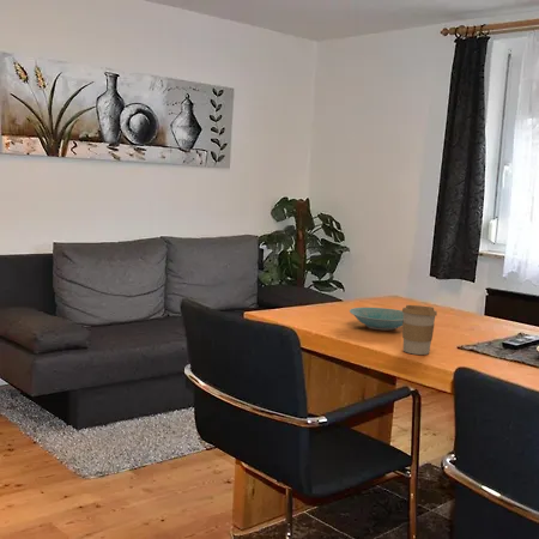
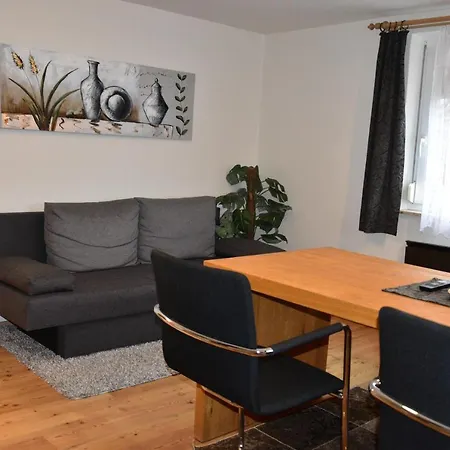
- bowl [349,307,404,332]
- coffee cup [401,304,438,356]
